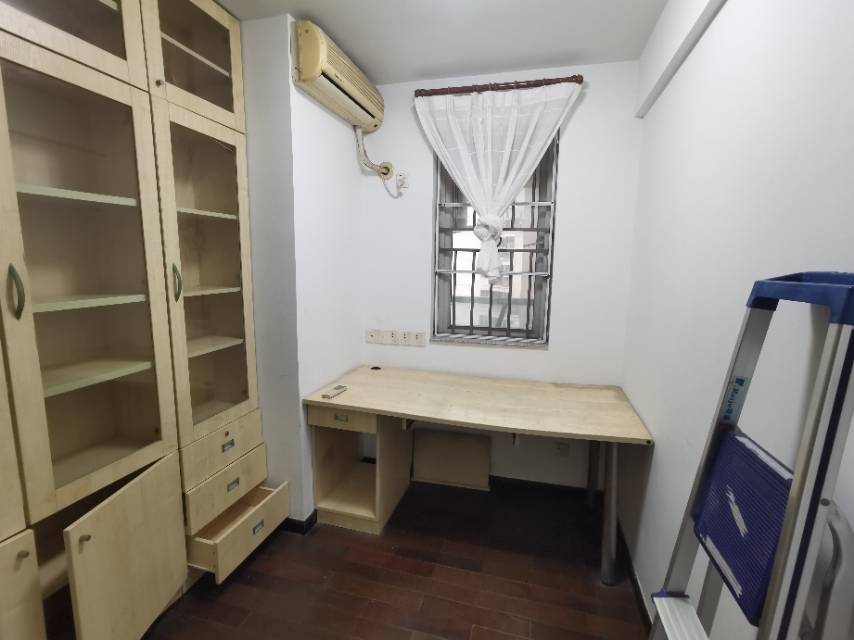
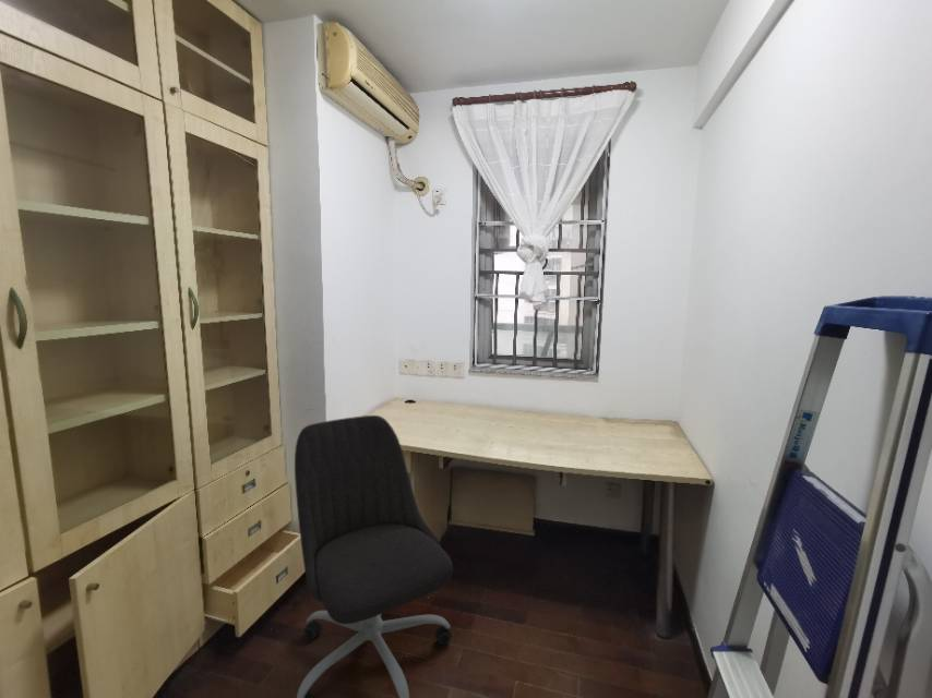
+ office chair [294,414,454,698]
